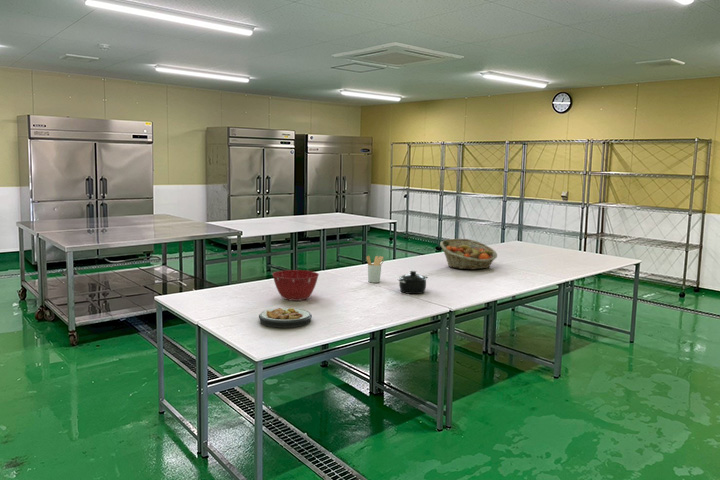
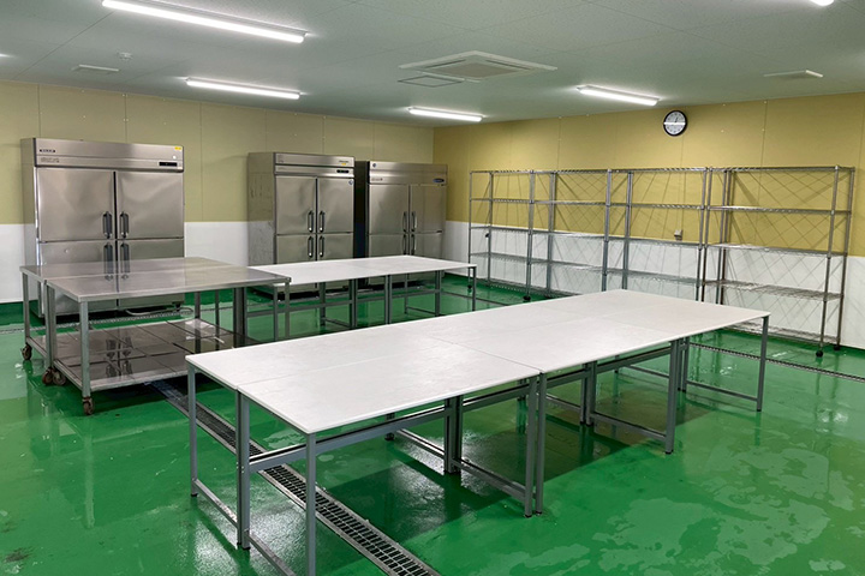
- mixing bowl [271,269,320,302]
- utensil holder [365,255,385,284]
- saucepan [397,270,429,295]
- fruit basket [439,238,498,271]
- plate [258,307,313,328]
